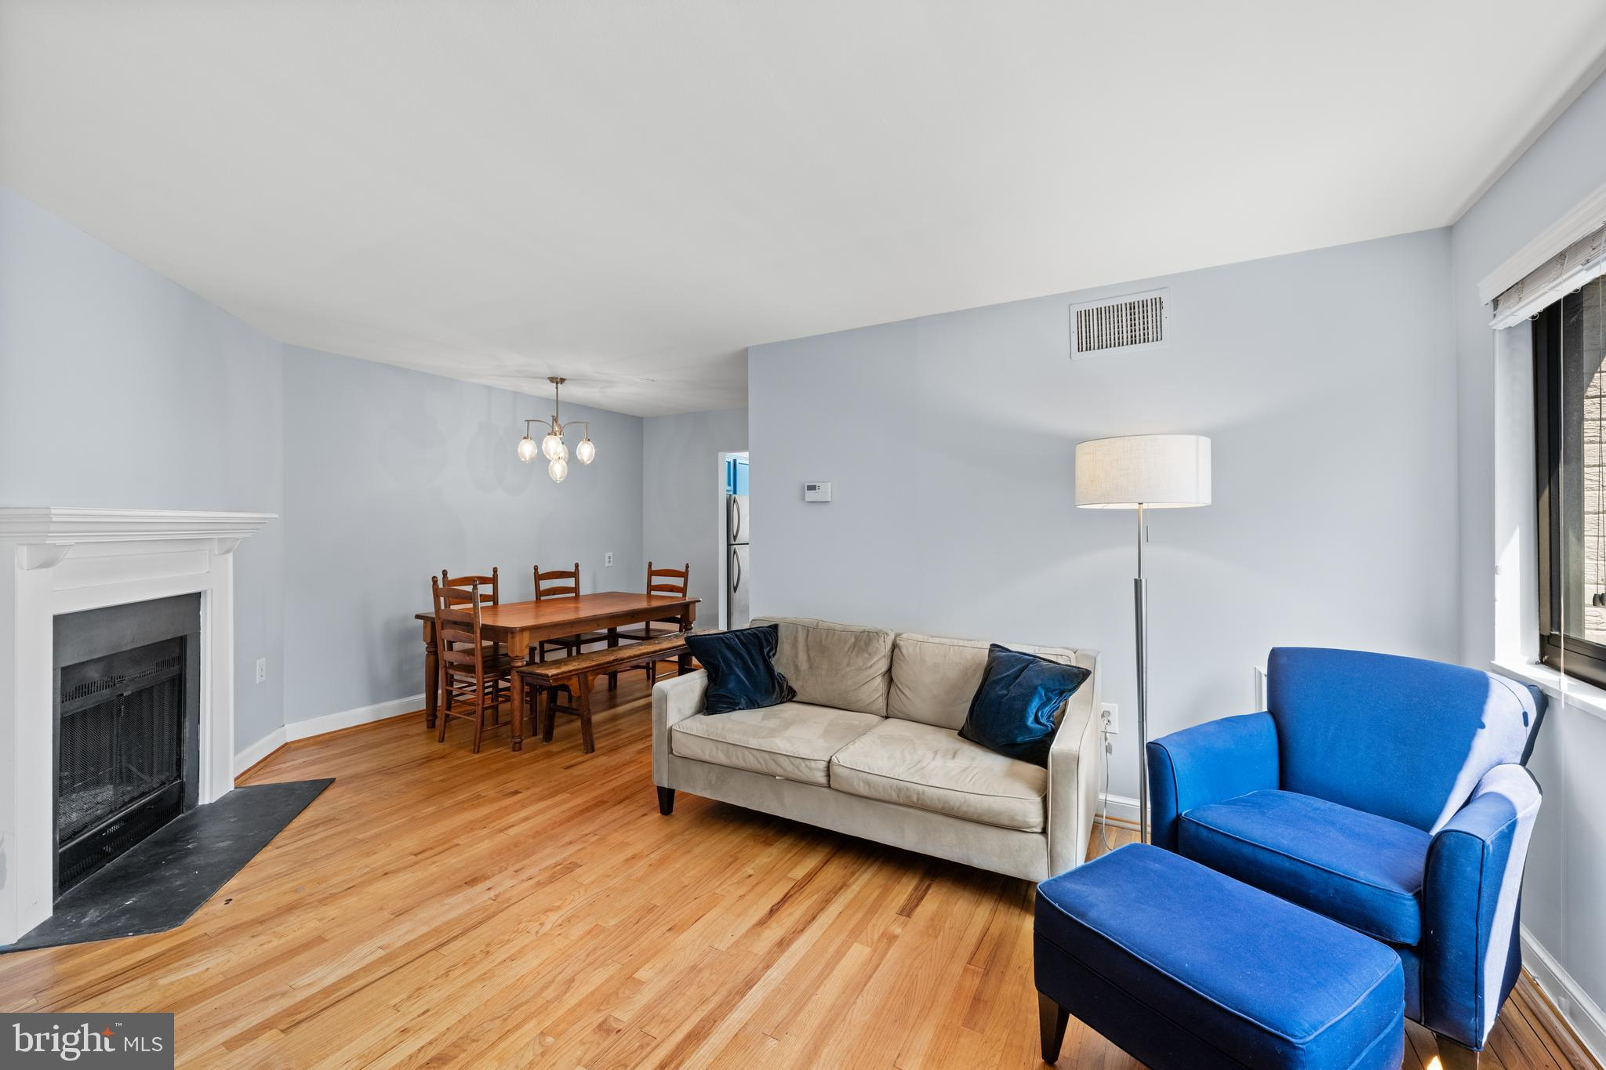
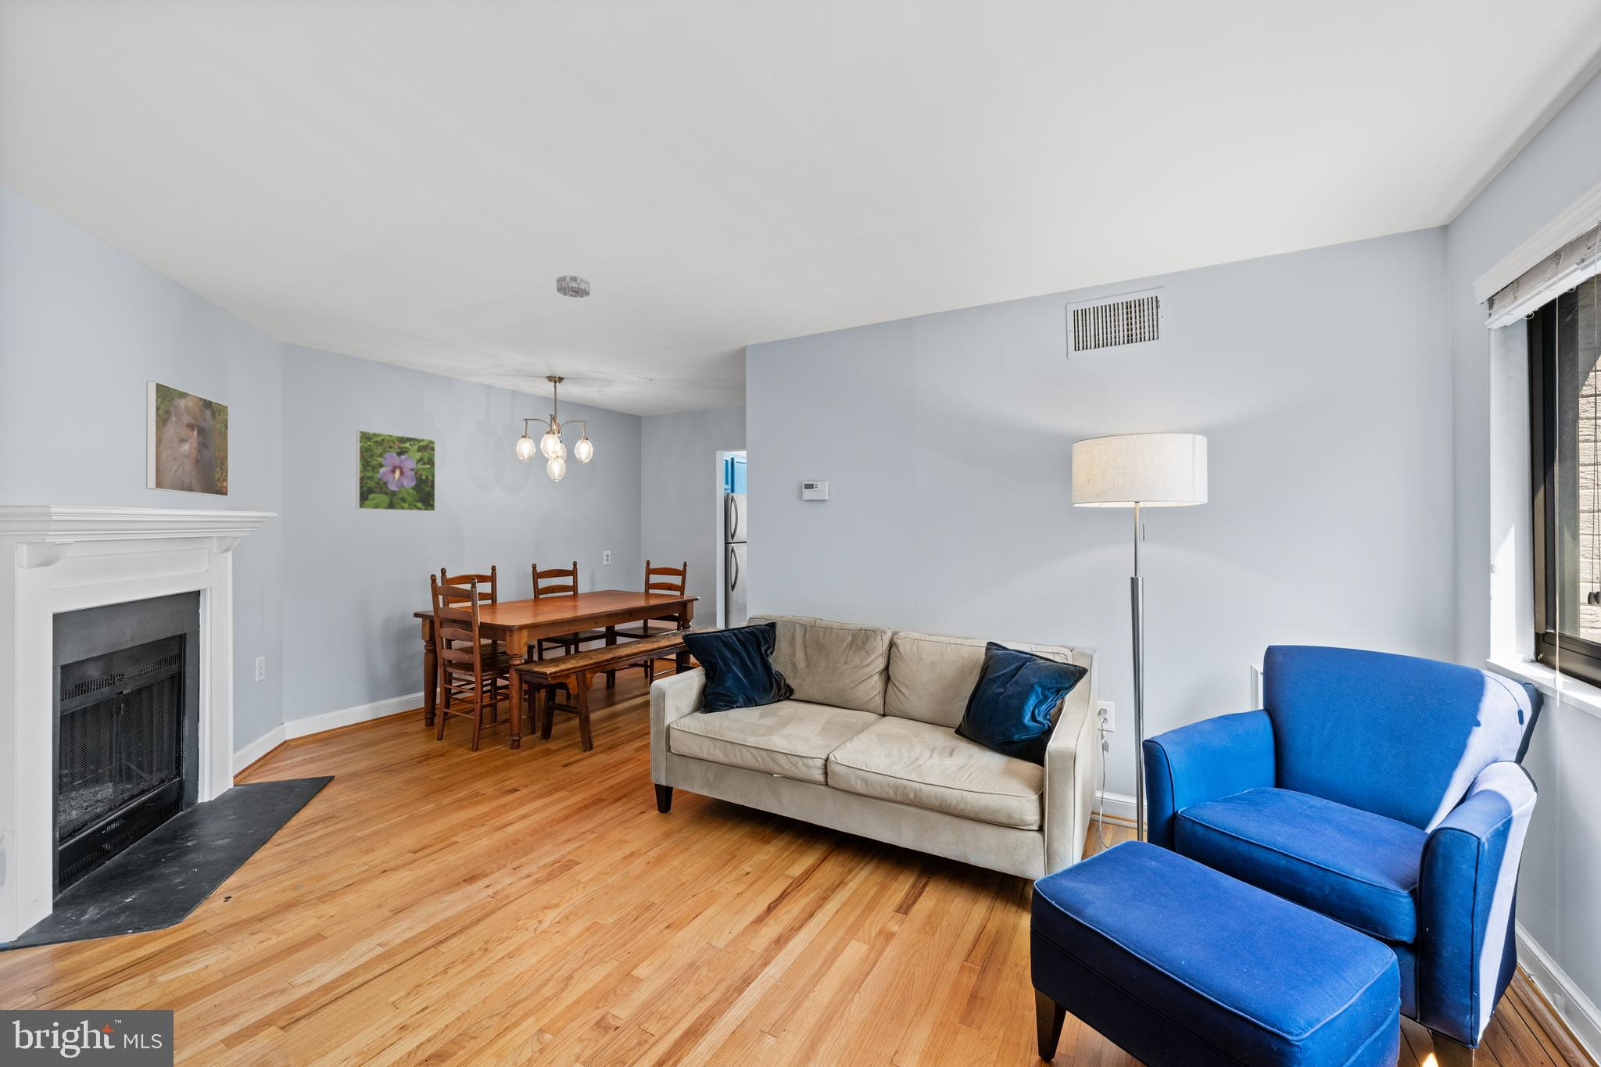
+ smoke detector [556,274,590,299]
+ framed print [355,429,436,512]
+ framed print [145,380,230,497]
